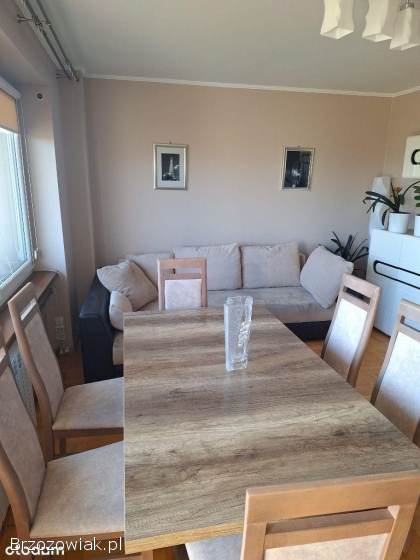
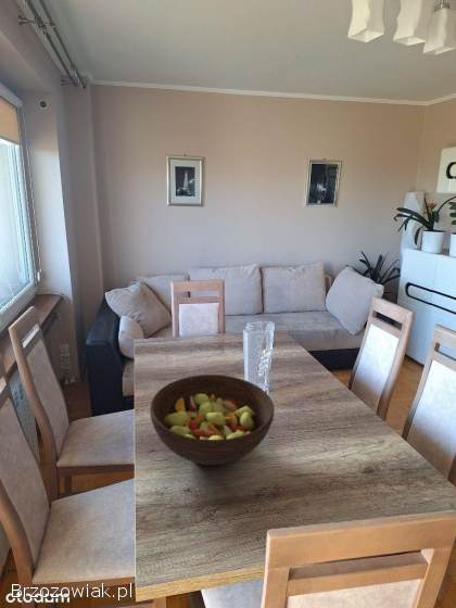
+ fruit bowl [149,373,275,467]
